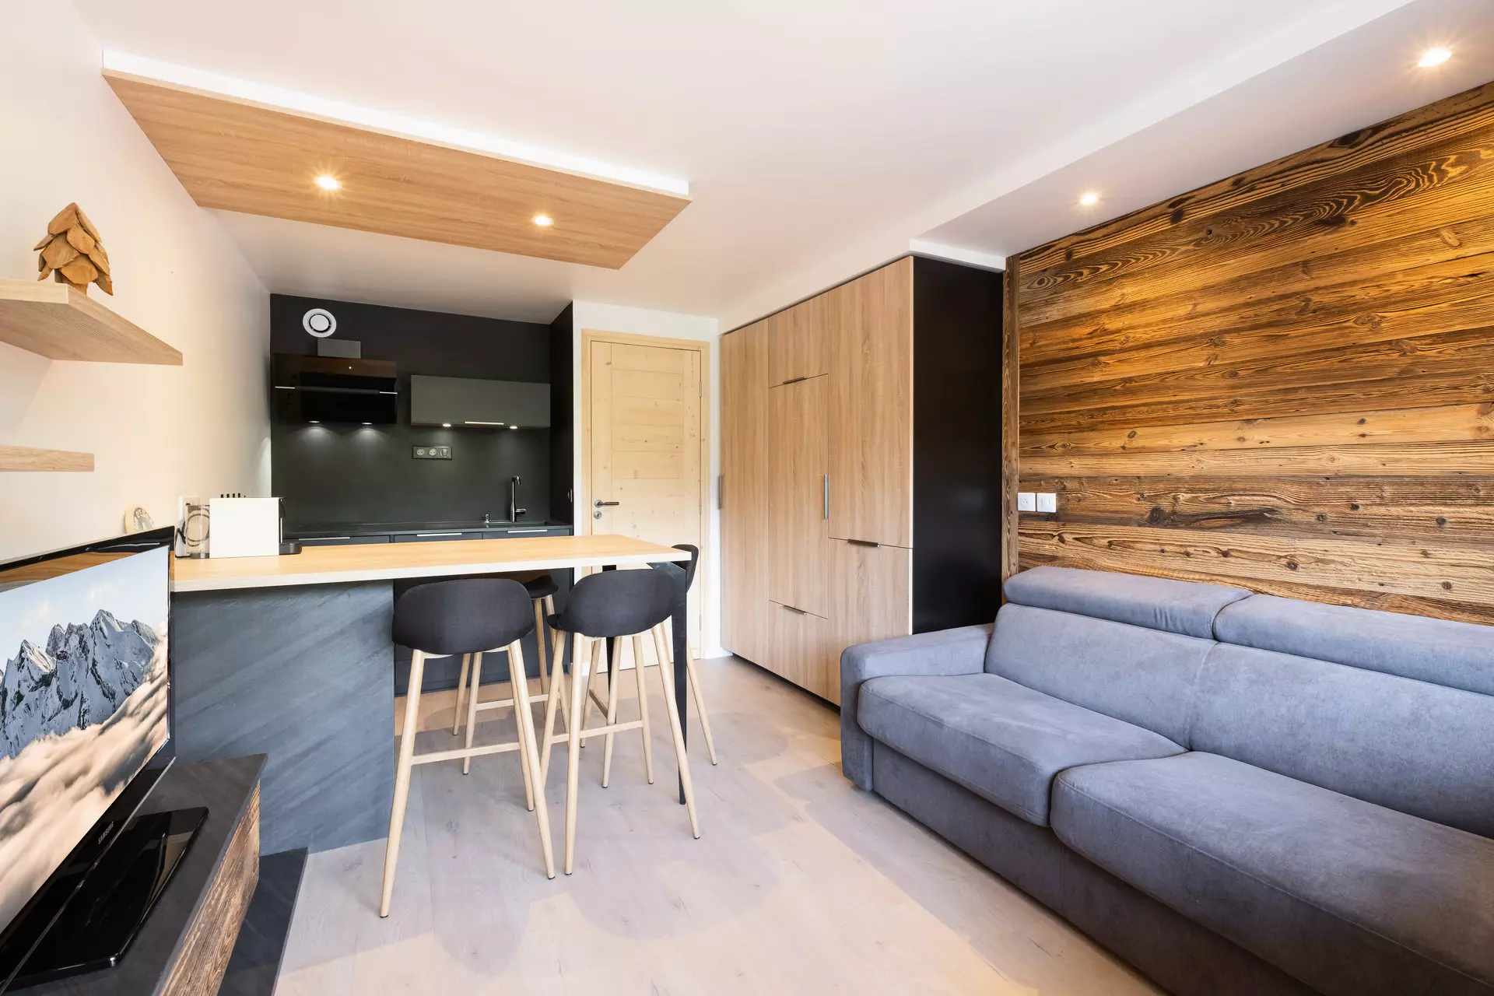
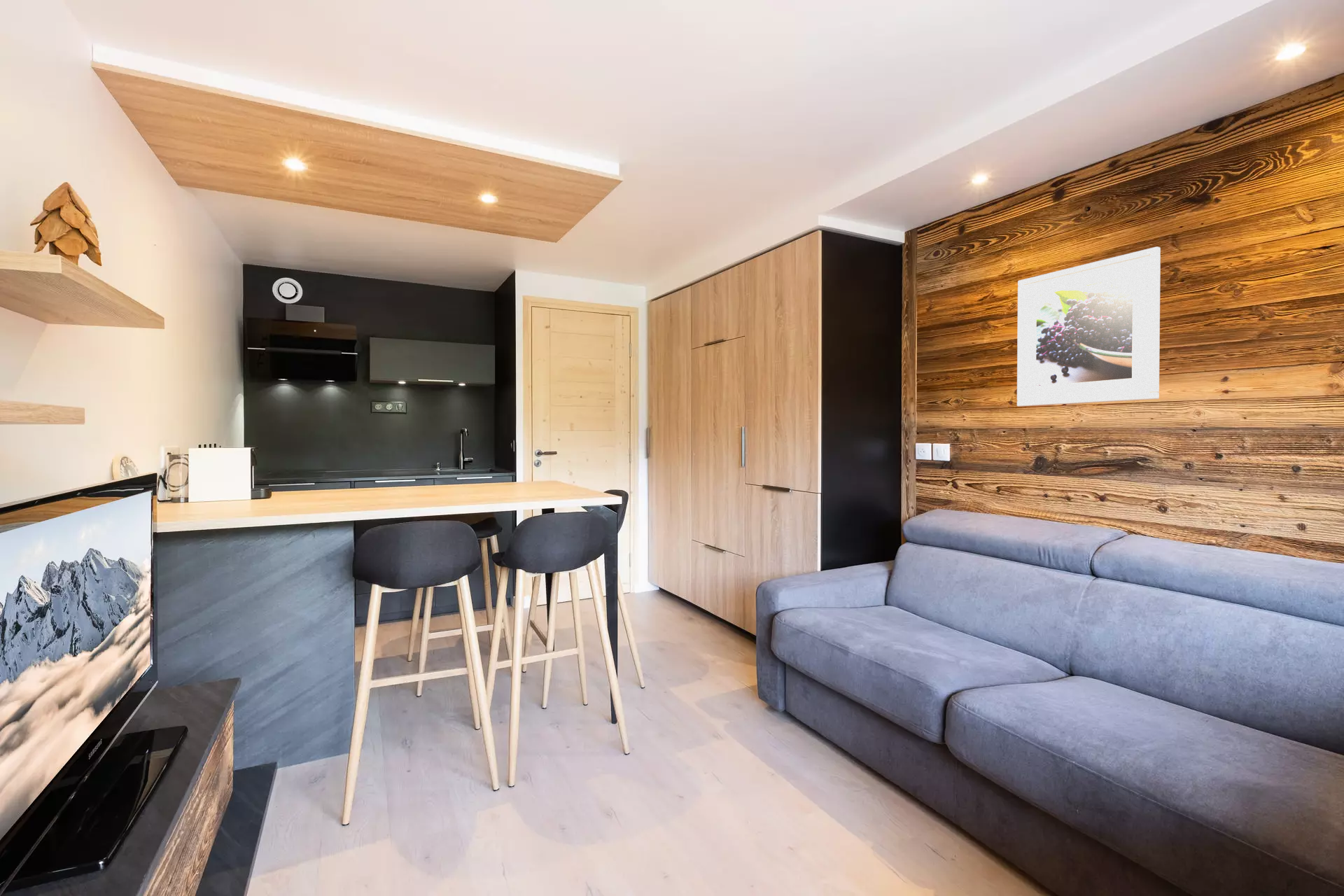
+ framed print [1016,246,1161,407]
